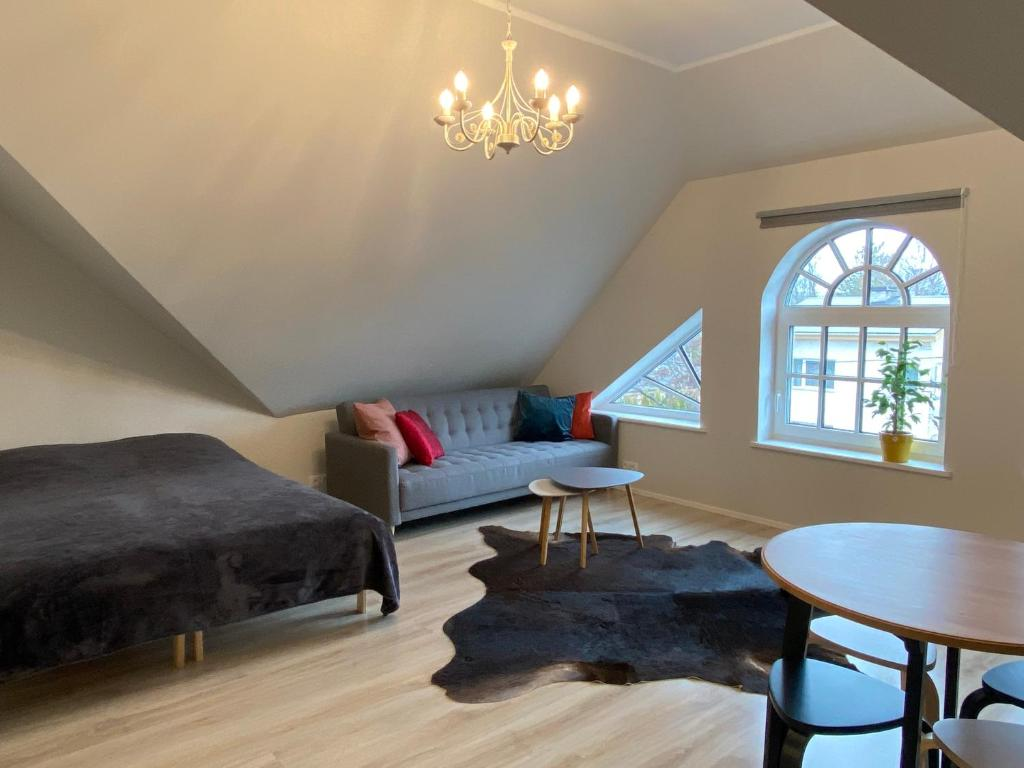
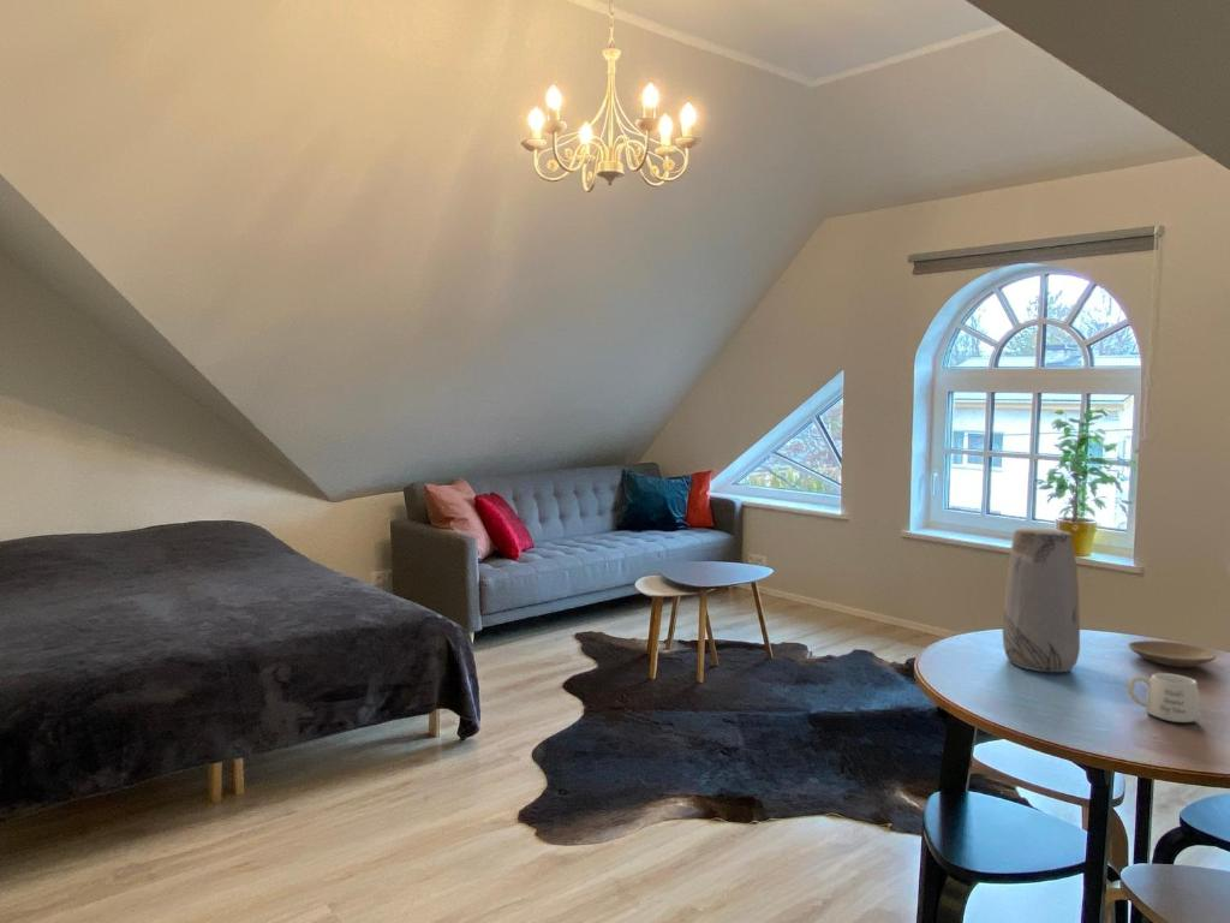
+ vase [1002,526,1081,673]
+ plate [1127,639,1218,668]
+ mug [1127,672,1201,723]
